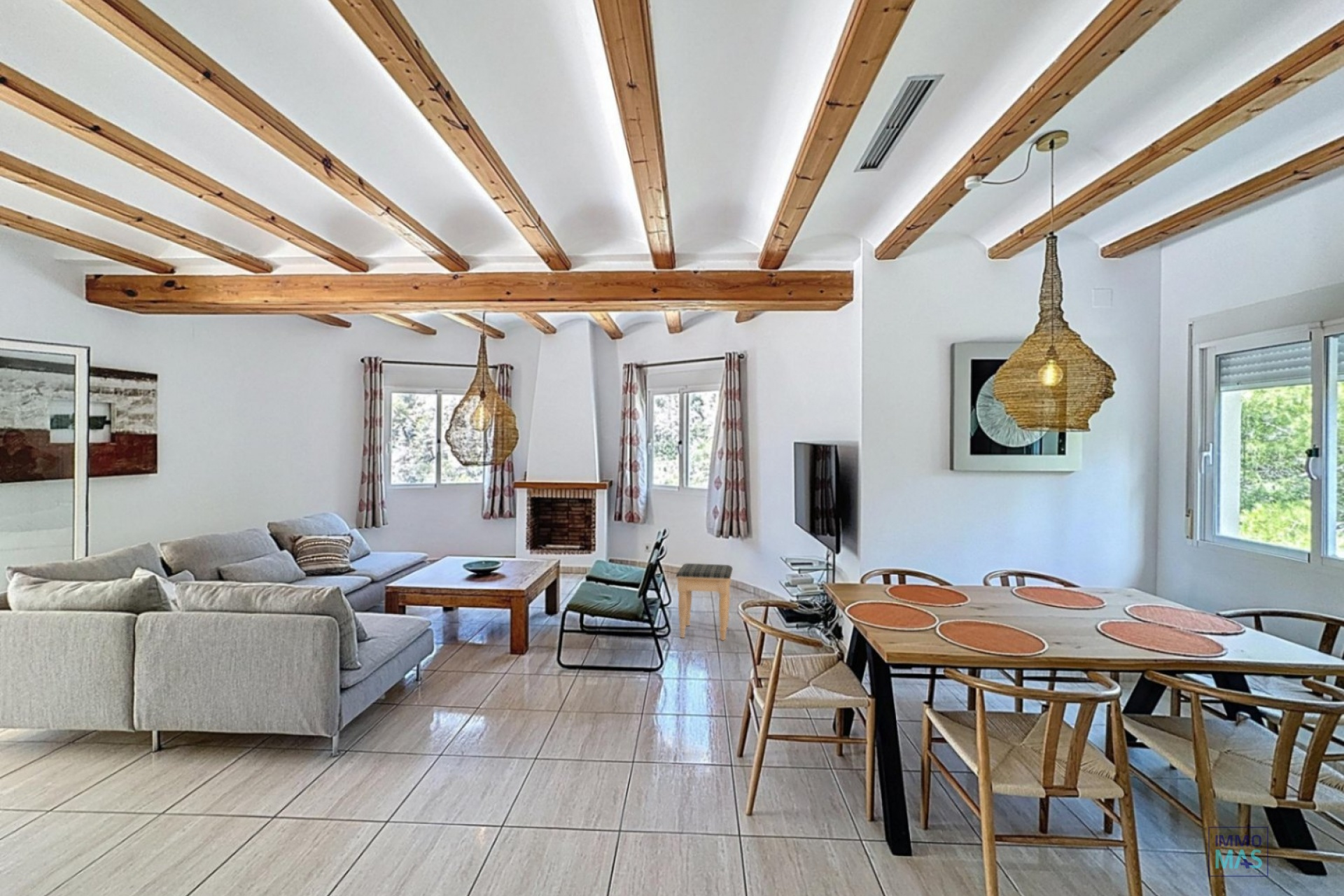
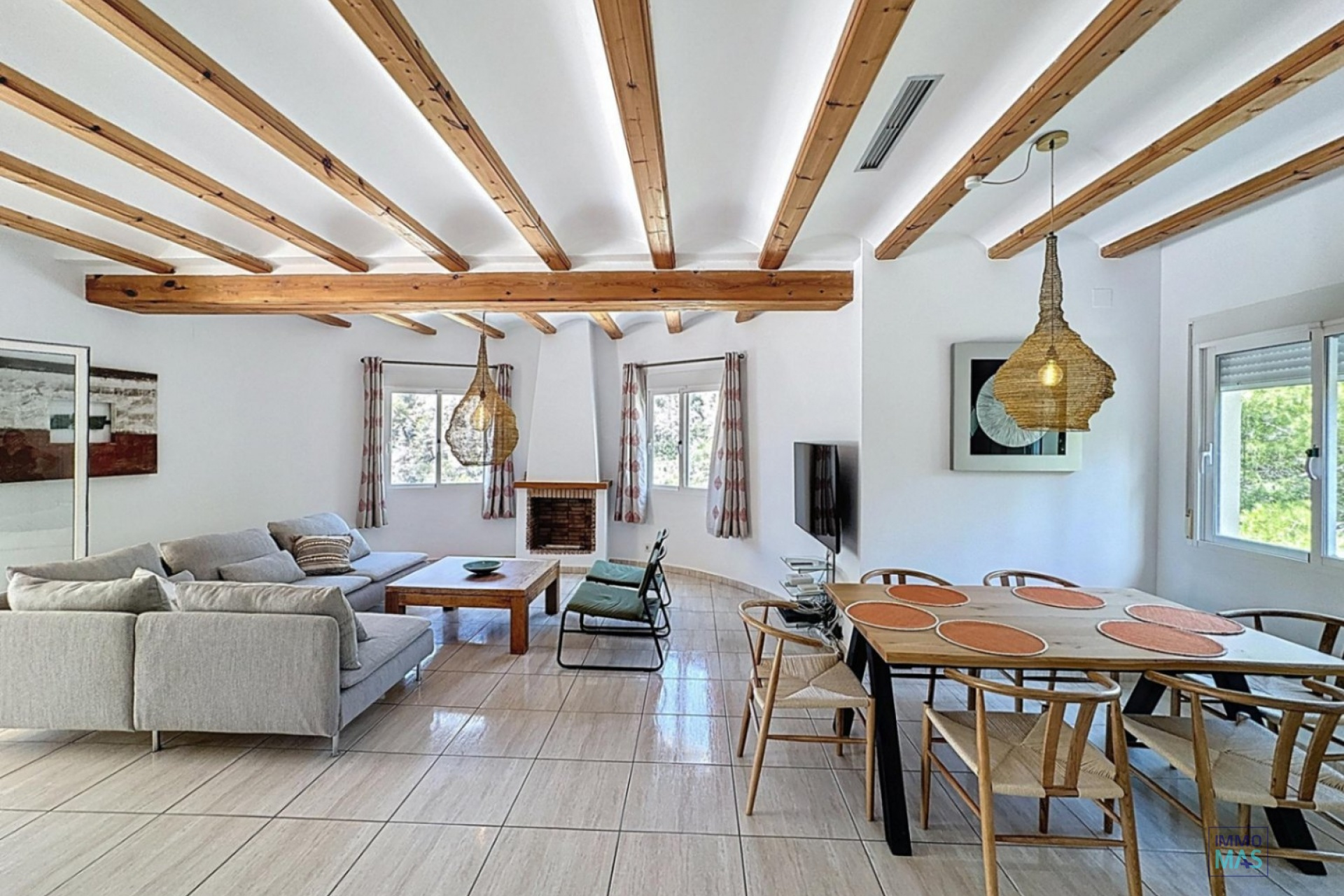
- footstool [675,563,734,641]
